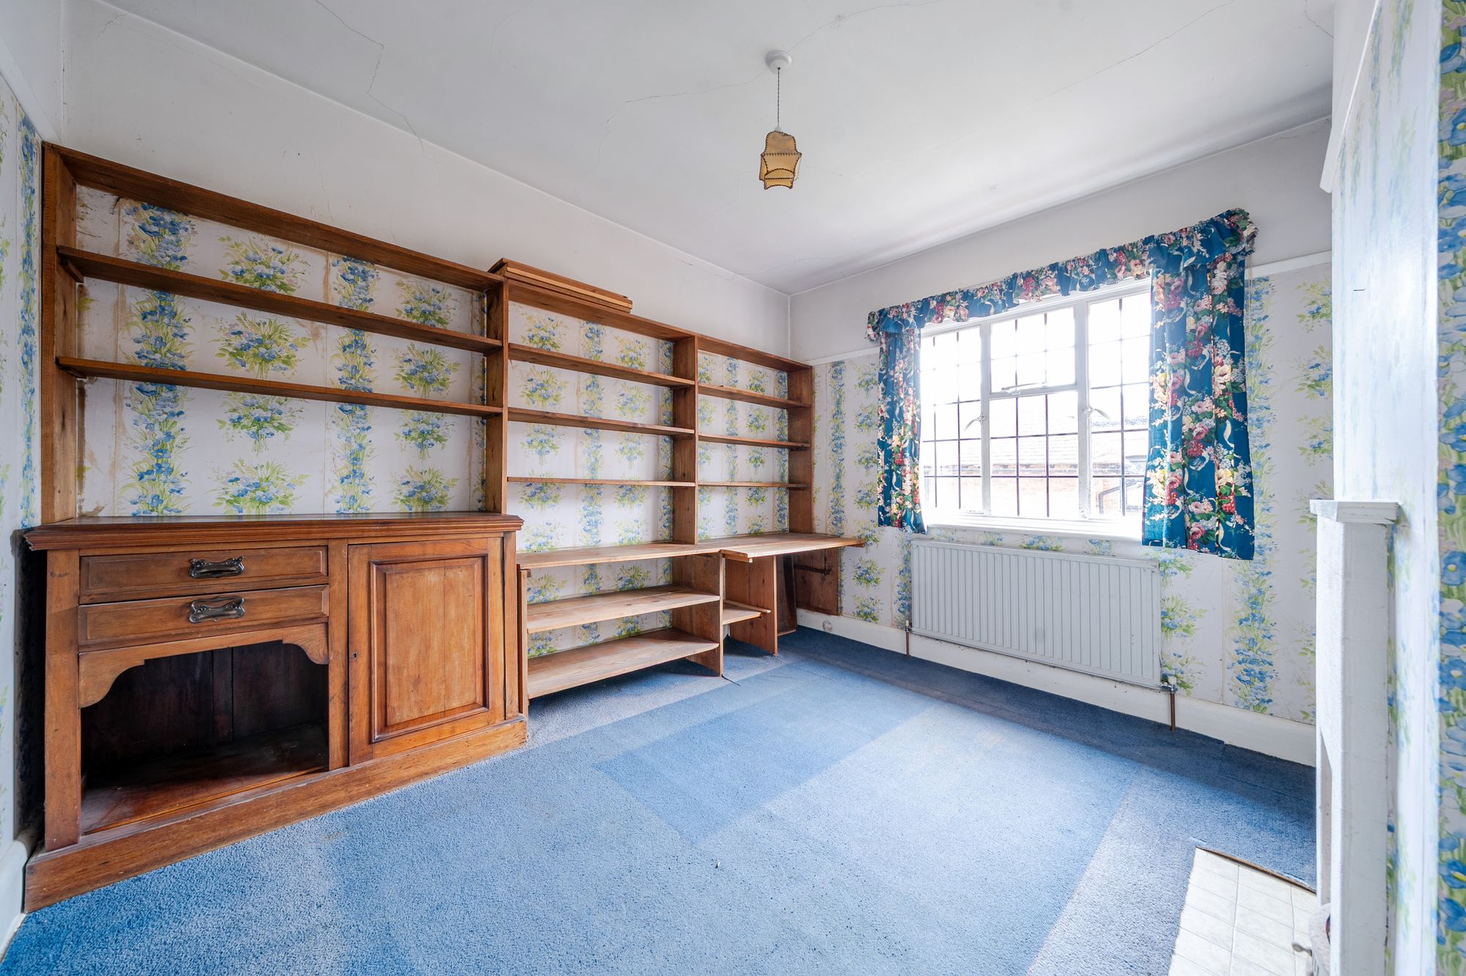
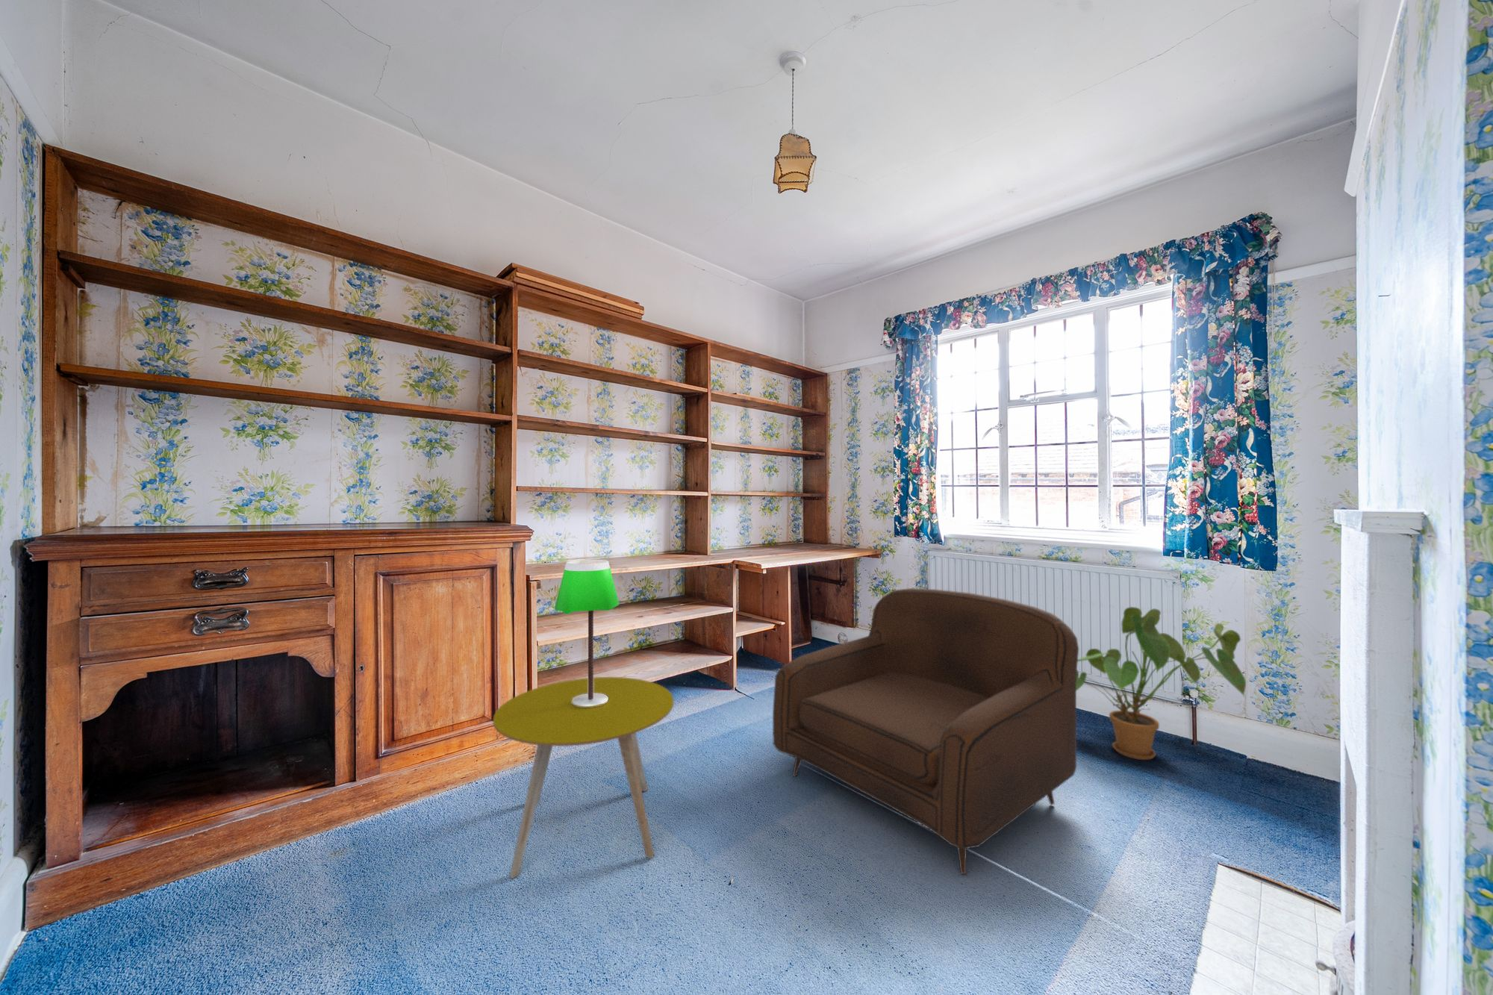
+ house plant [1077,606,1247,761]
+ armchair [771,587,1079,875]
+ table lamp [554,559,619,707]
+ side table [493,676,675,880]
